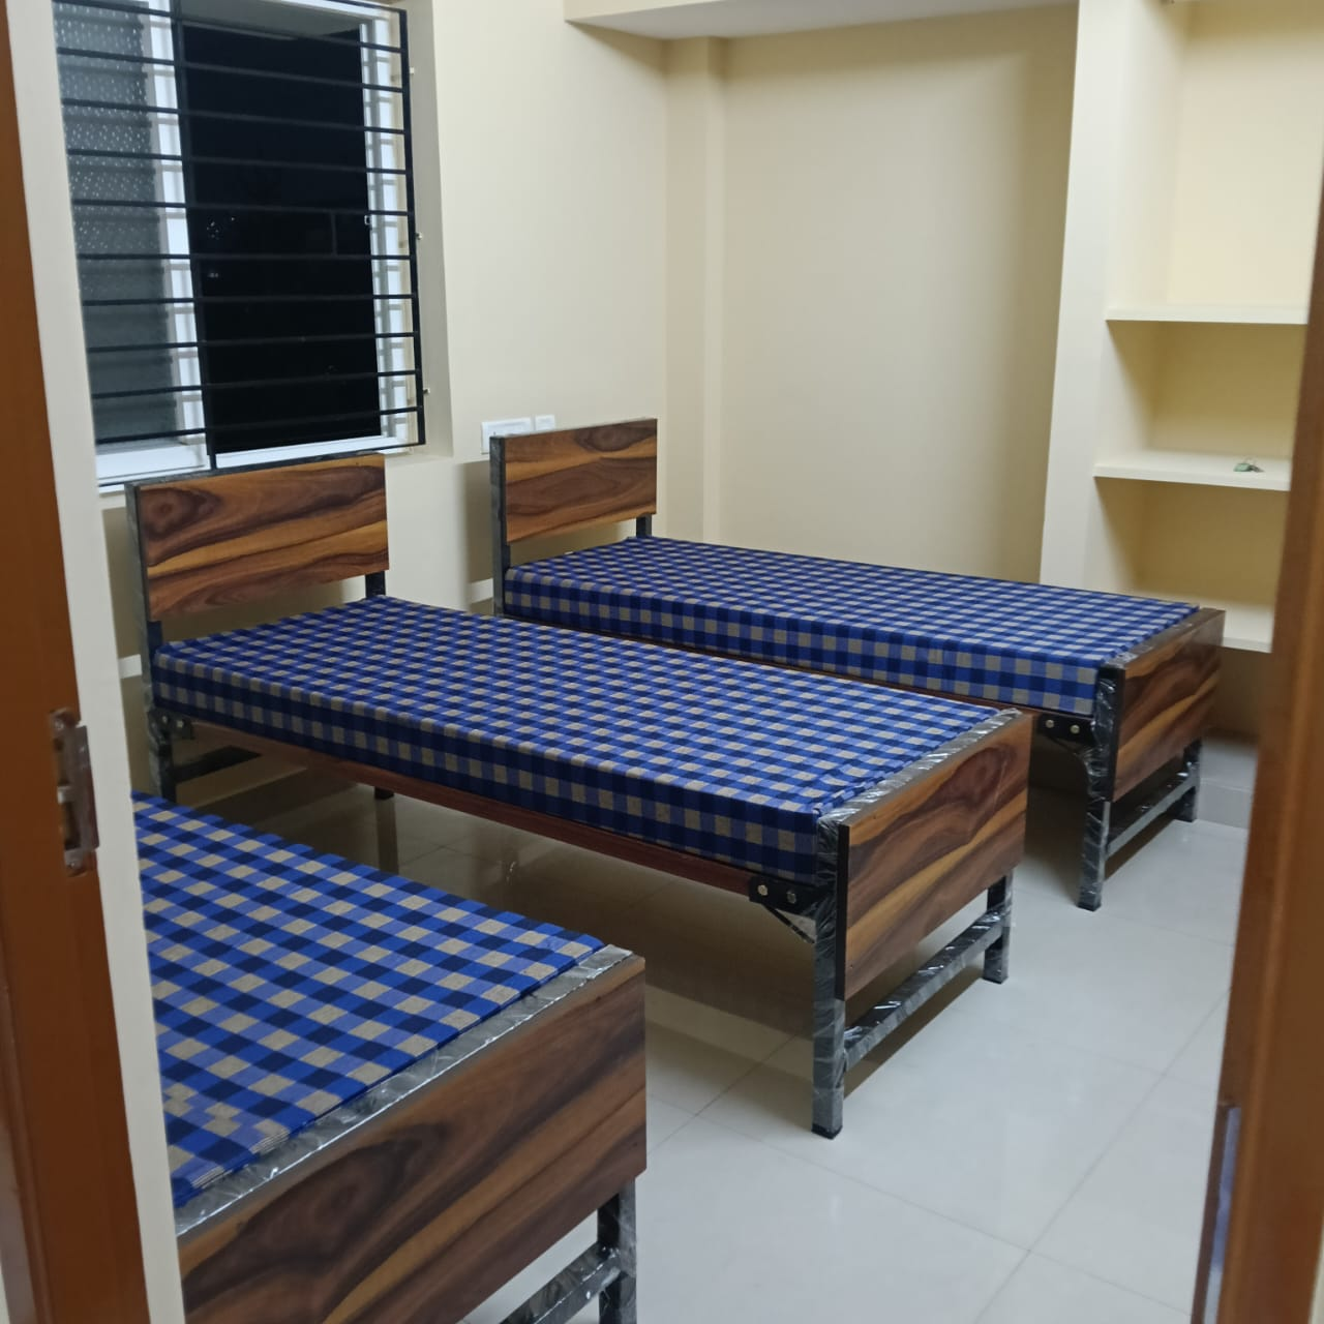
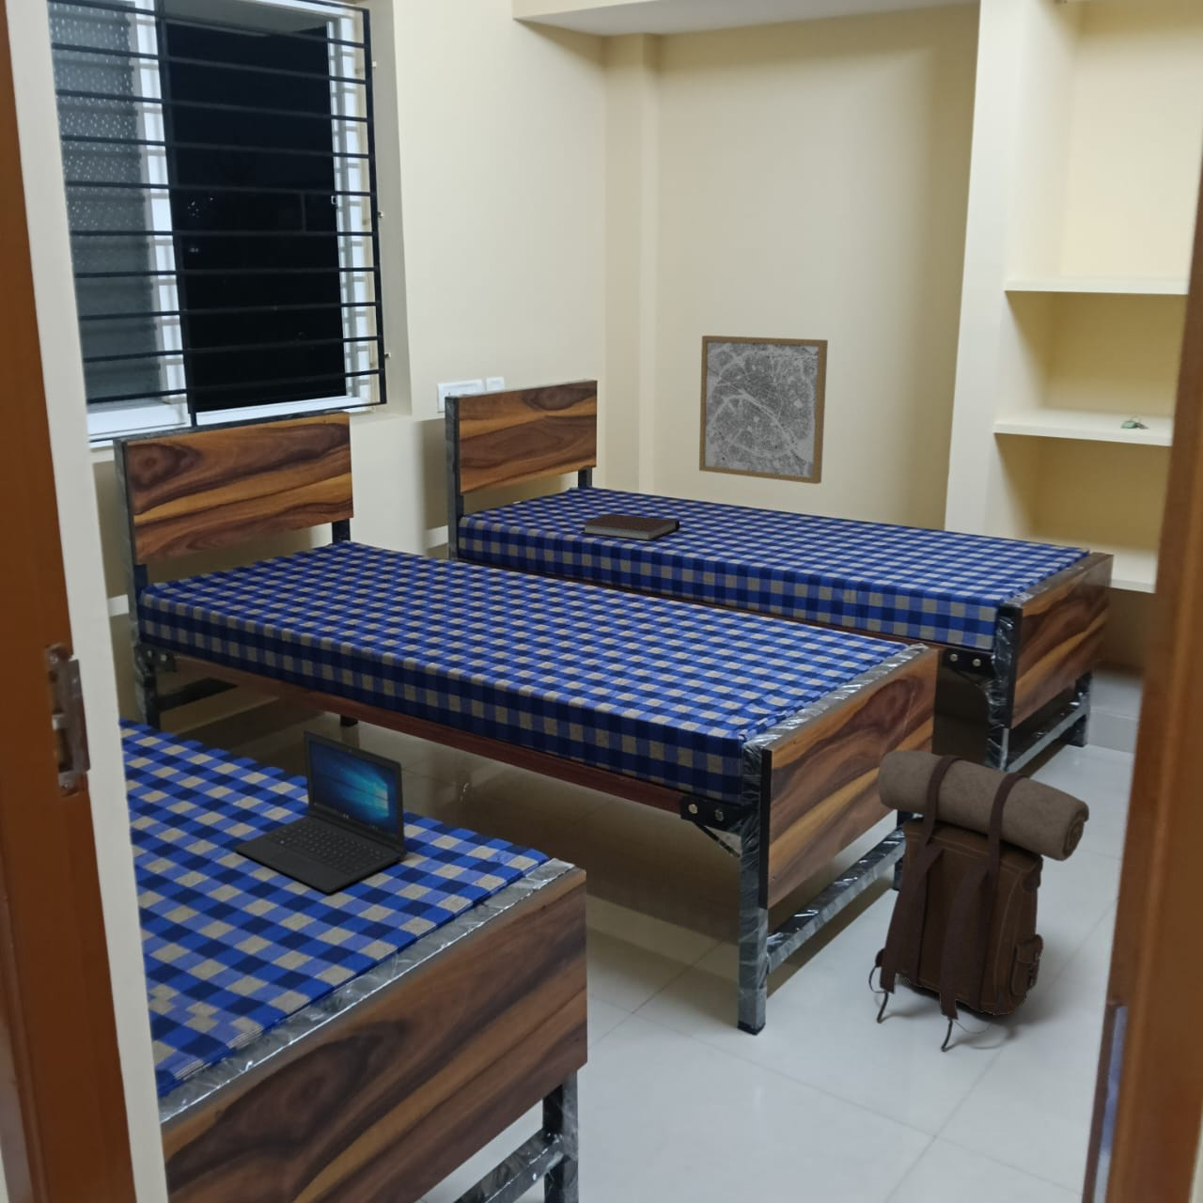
+ laptop [234,728,408,893]
+ notebook [579,513,681,542]
+ backpack [867,749,1091,1051]
+ wall art [698,335,828,485]
